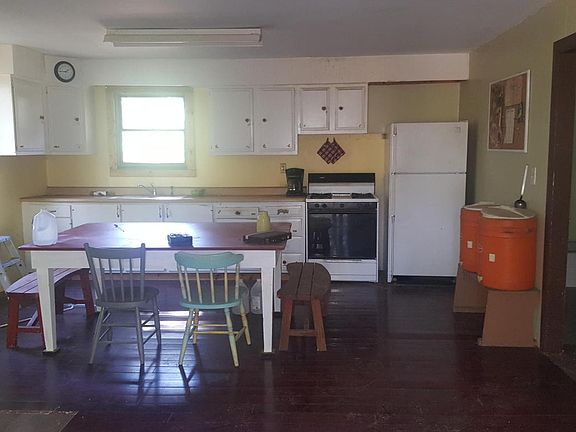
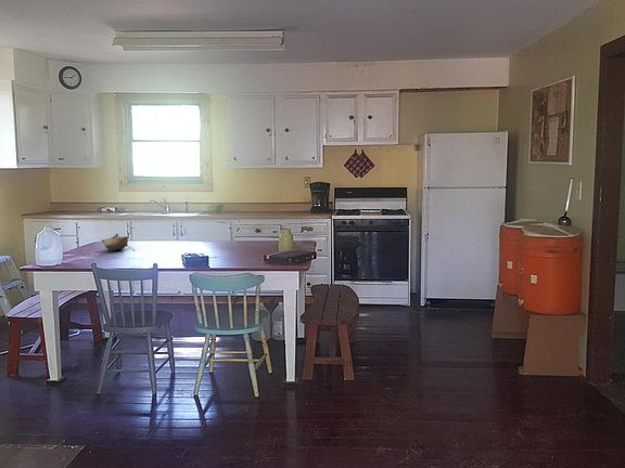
+ bowl [100,233,130,252]
